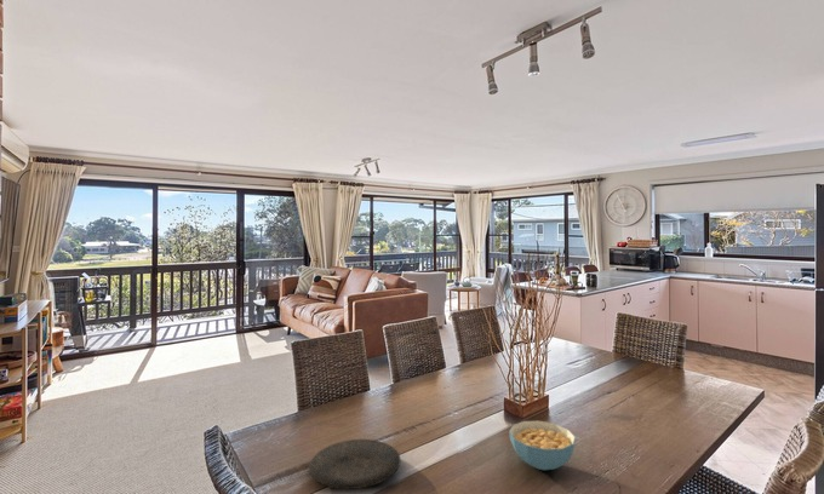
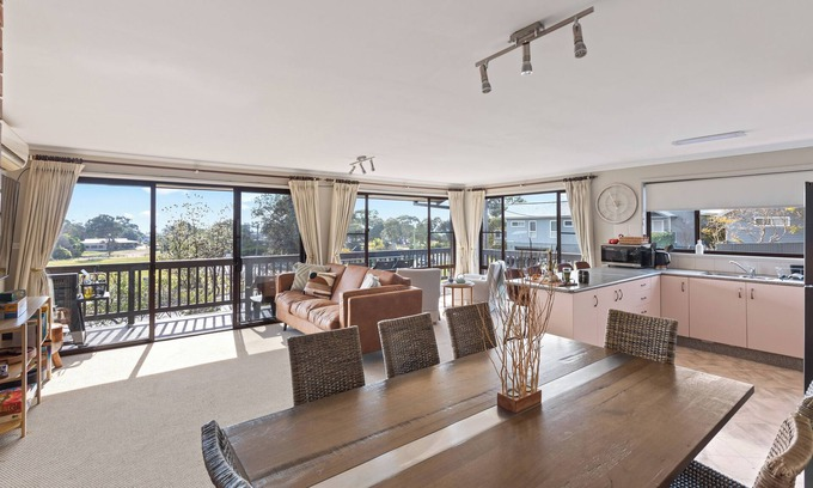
- cereal bowl [508,420,577,471]
- plate [308,438,402,490]
